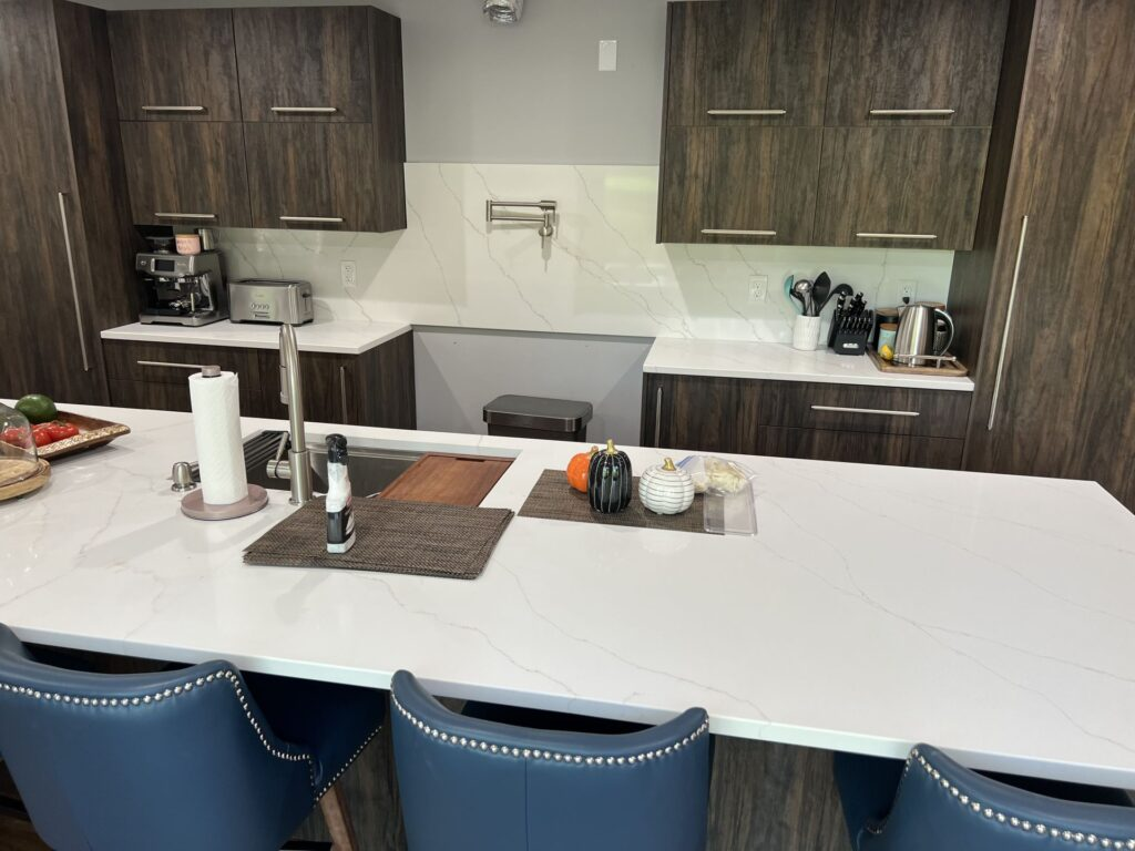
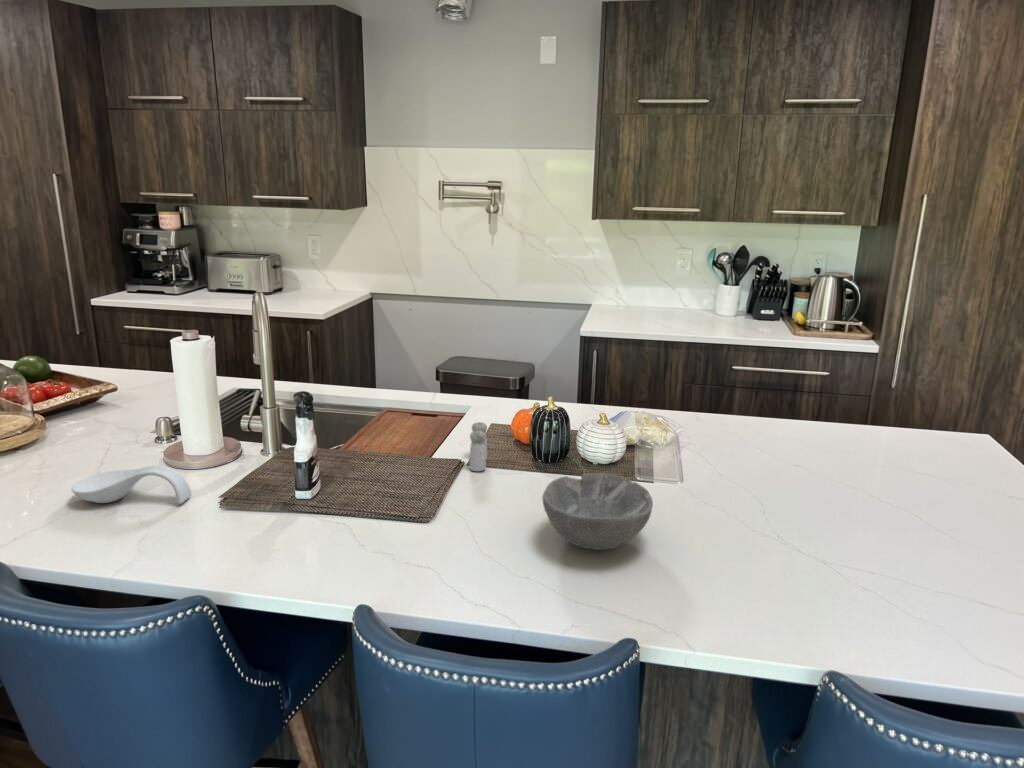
+ bowl [541,472,654,551]
+ spoon rest [70,464,192,505]
+ salt and pepper shaker [469,421,488,472]
